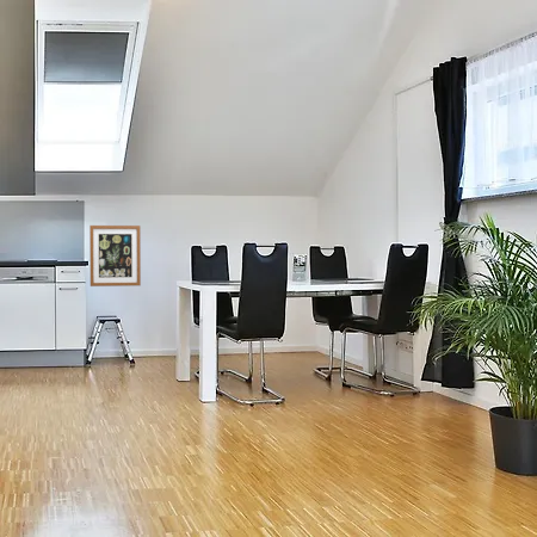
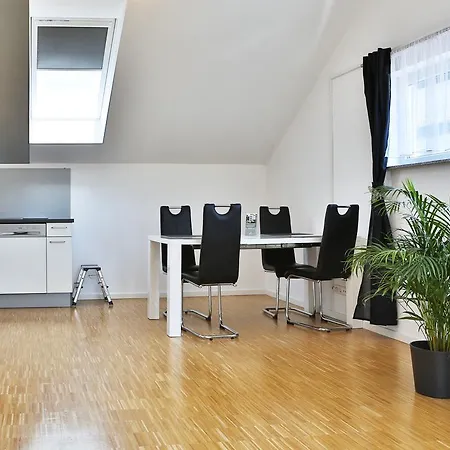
- wall art [88,224,142,288]
